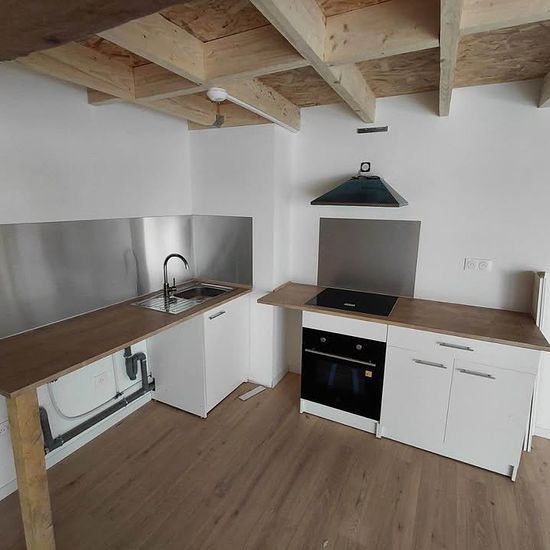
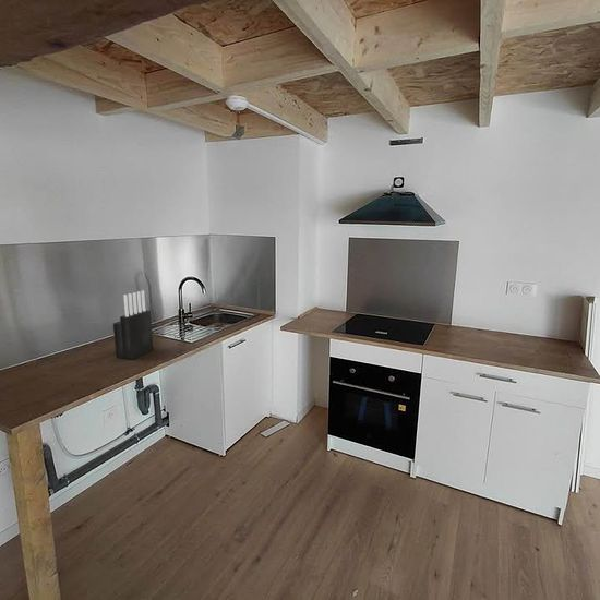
+ knife block [112,289,154,360]
